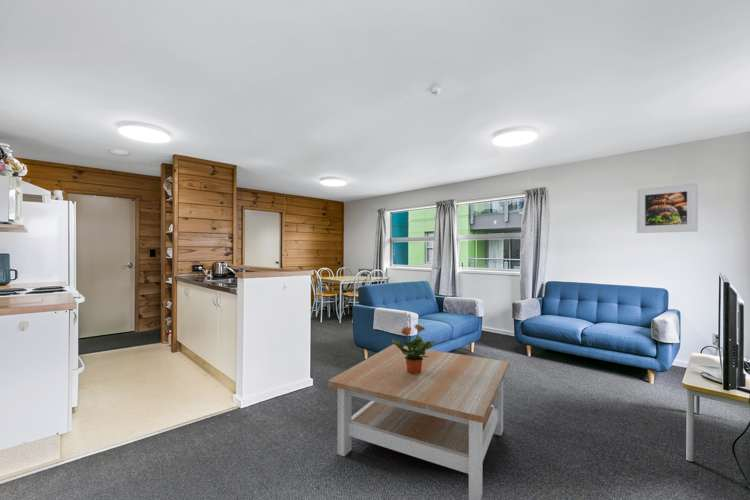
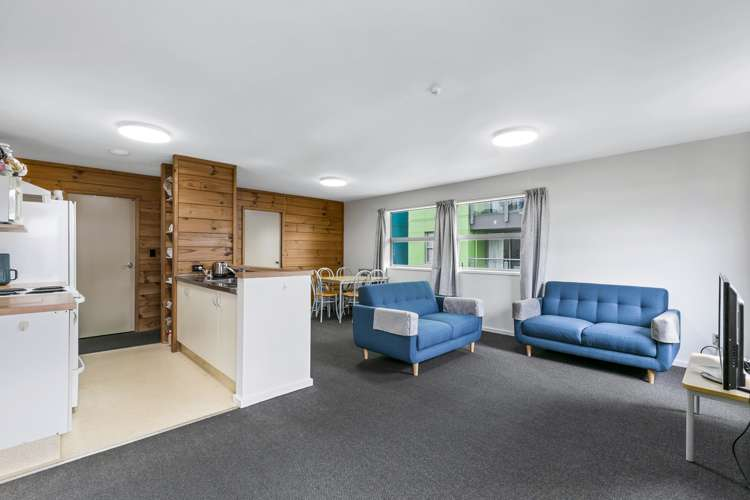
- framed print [635,182,699,234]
- coffee table [327,344,510,500]
- potted plant [391,323,436,374]
